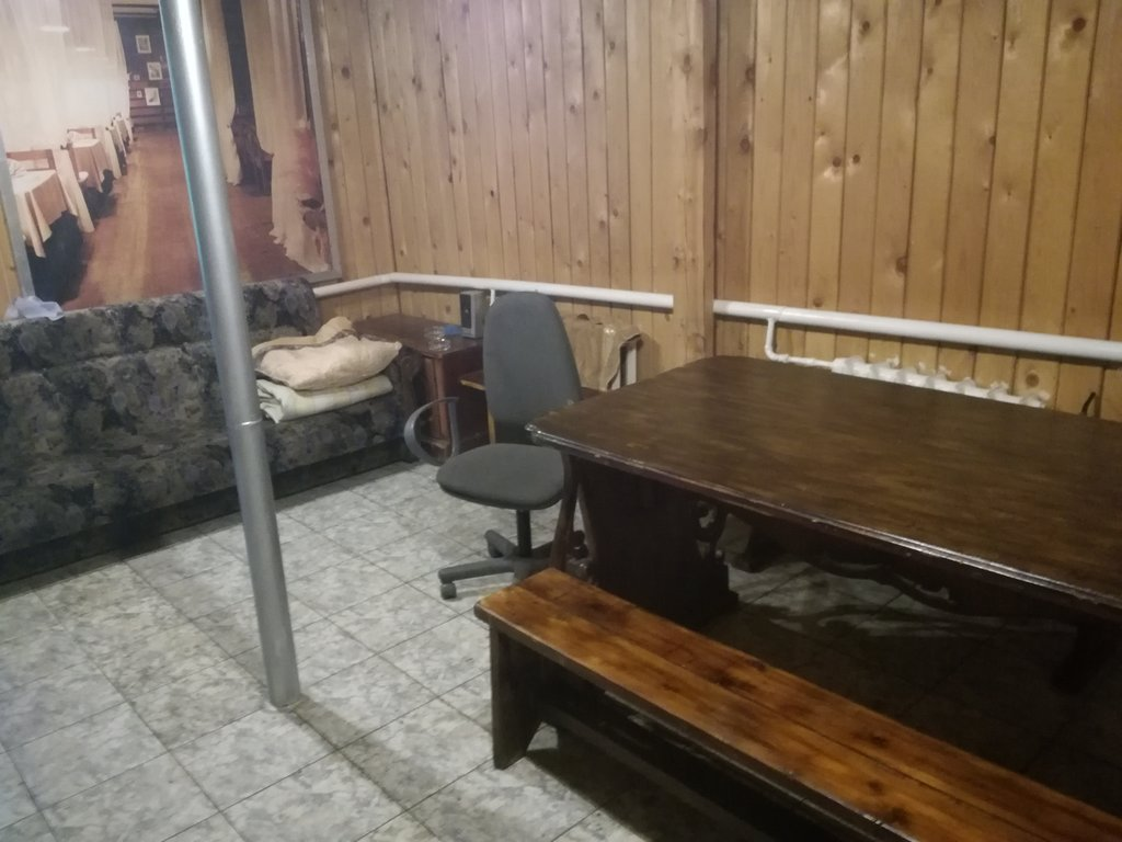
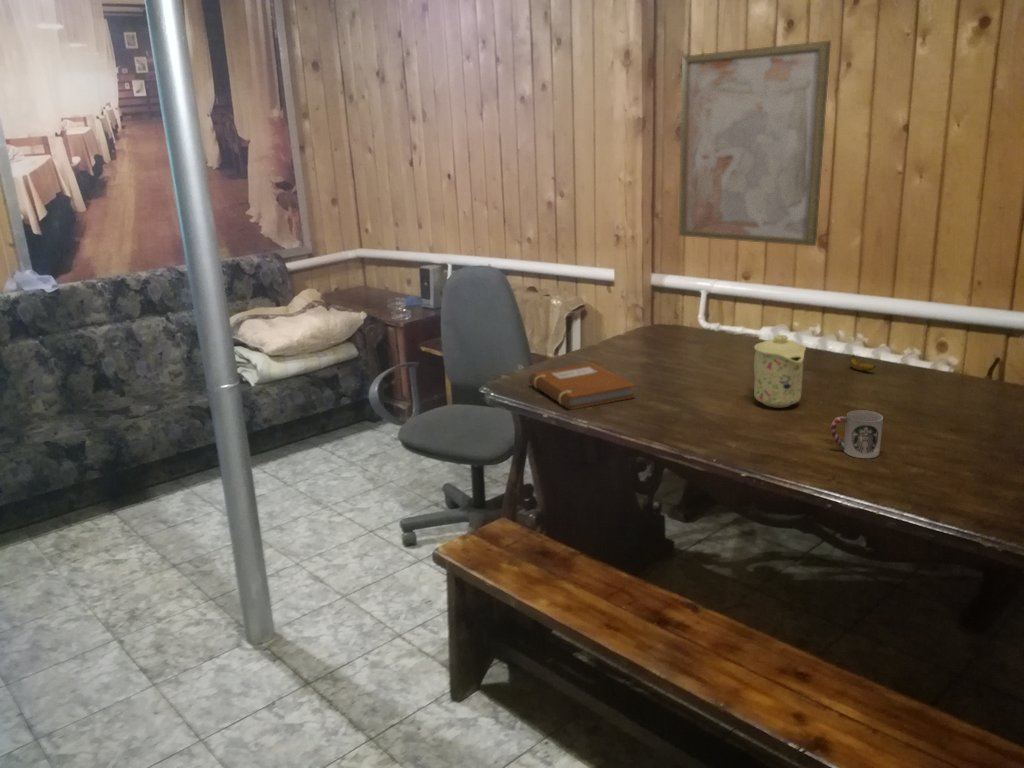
+ wall art [678,40,832,247]
+ mug [753,334,807,409]
+ banana [849,353,877,372]
+ cup [829,409,884,459]
+ notebook [528,362,636,411]
